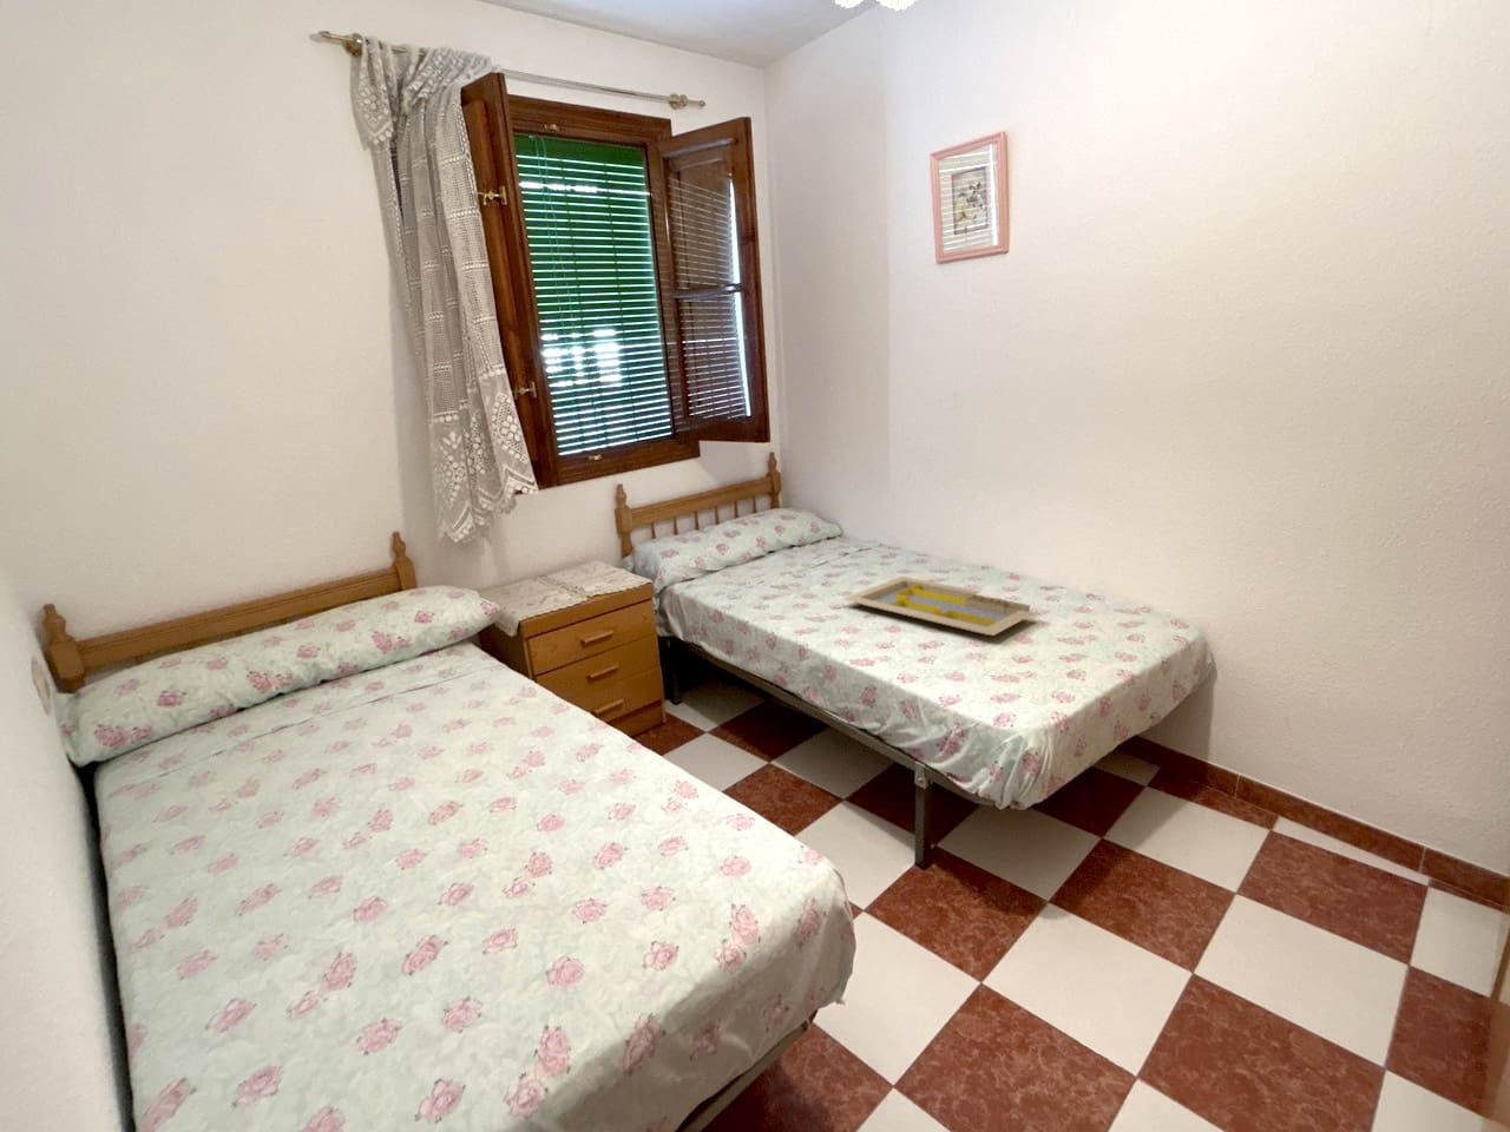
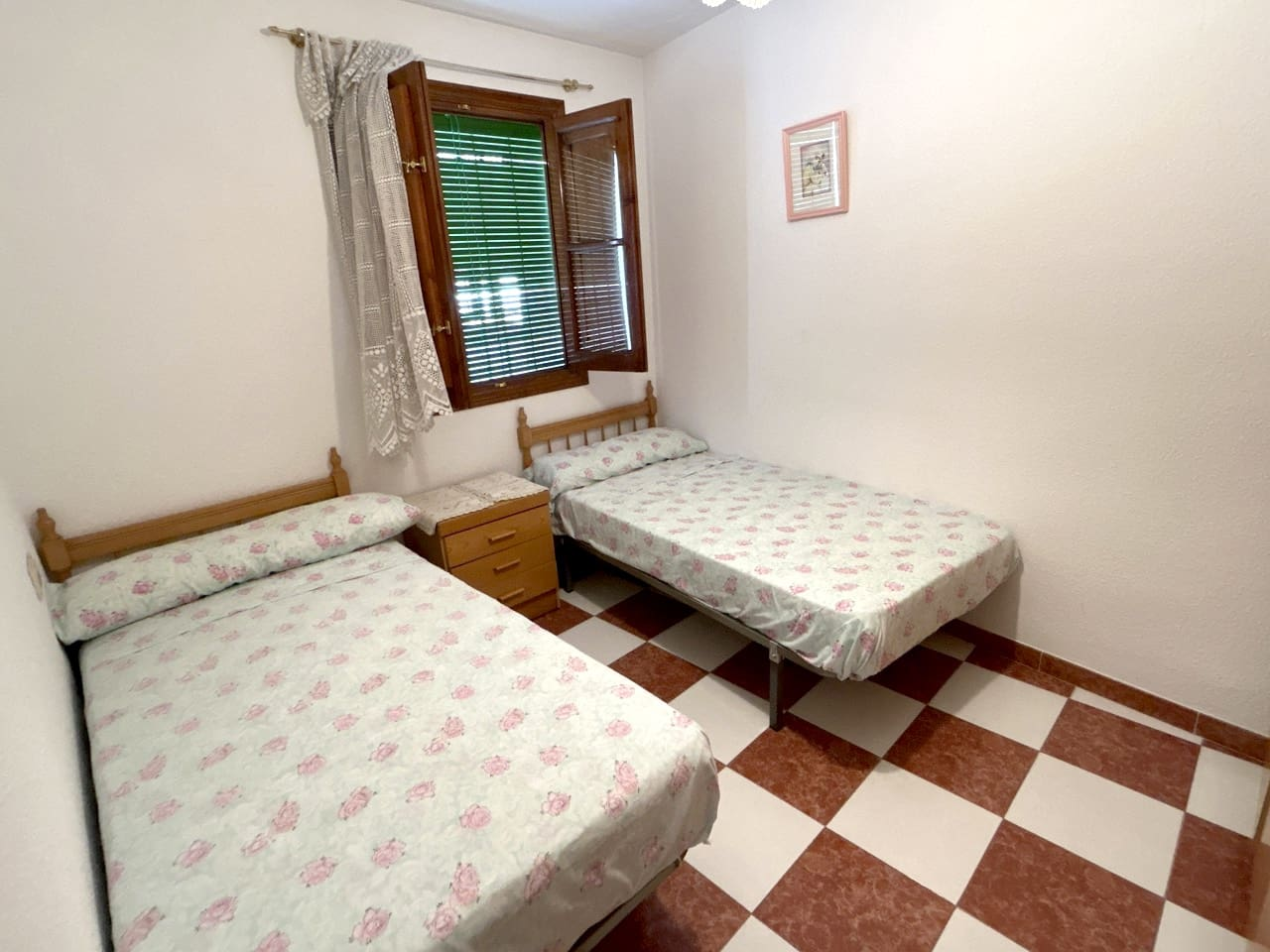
- serving tray [843,576,1036,636]
